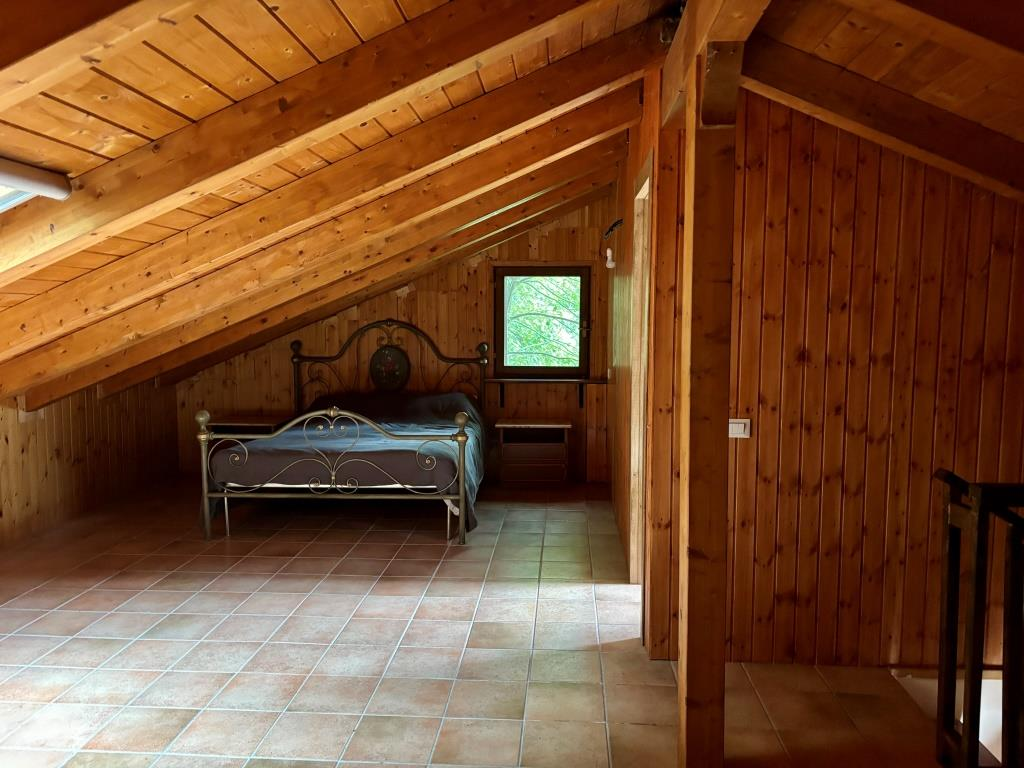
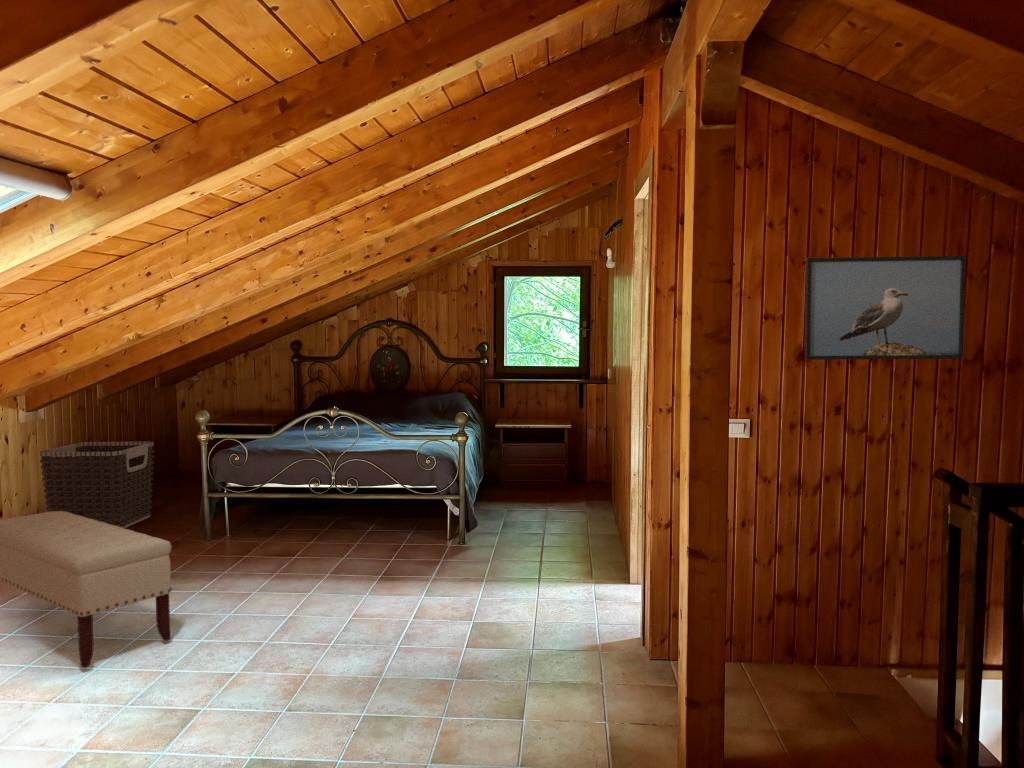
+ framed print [804,255,967,361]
+ clothes hamper [39,440,155,529]
+ bench [0,511,173,669]
